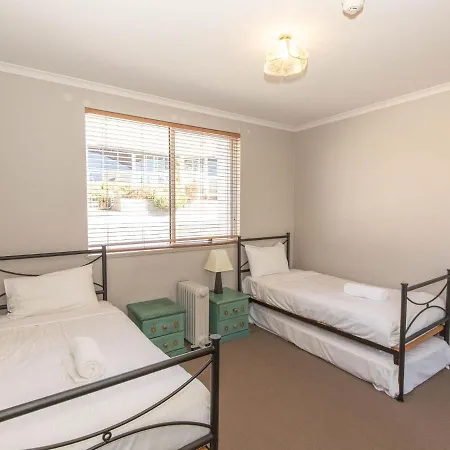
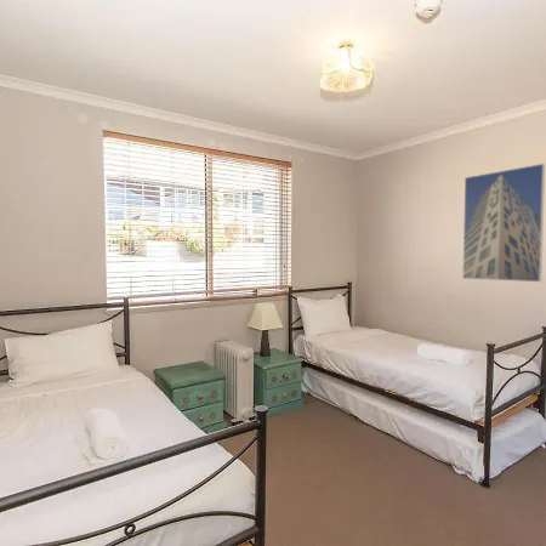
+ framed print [461,163,546,283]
